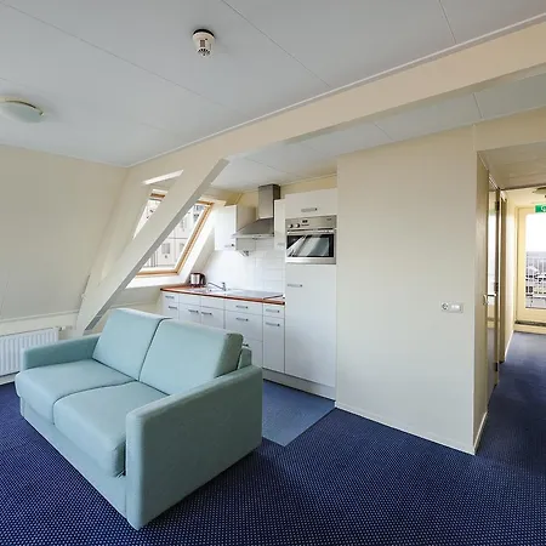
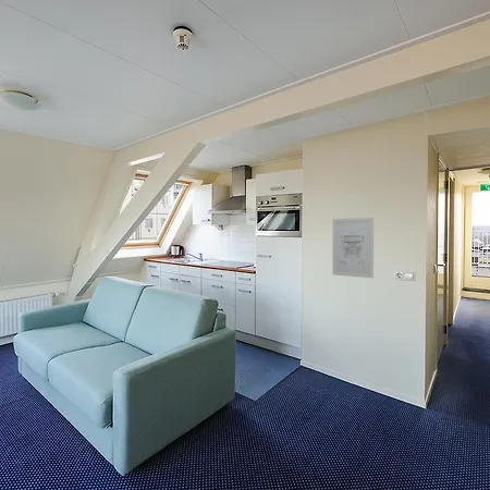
+ wall art [331,217,375,279]
